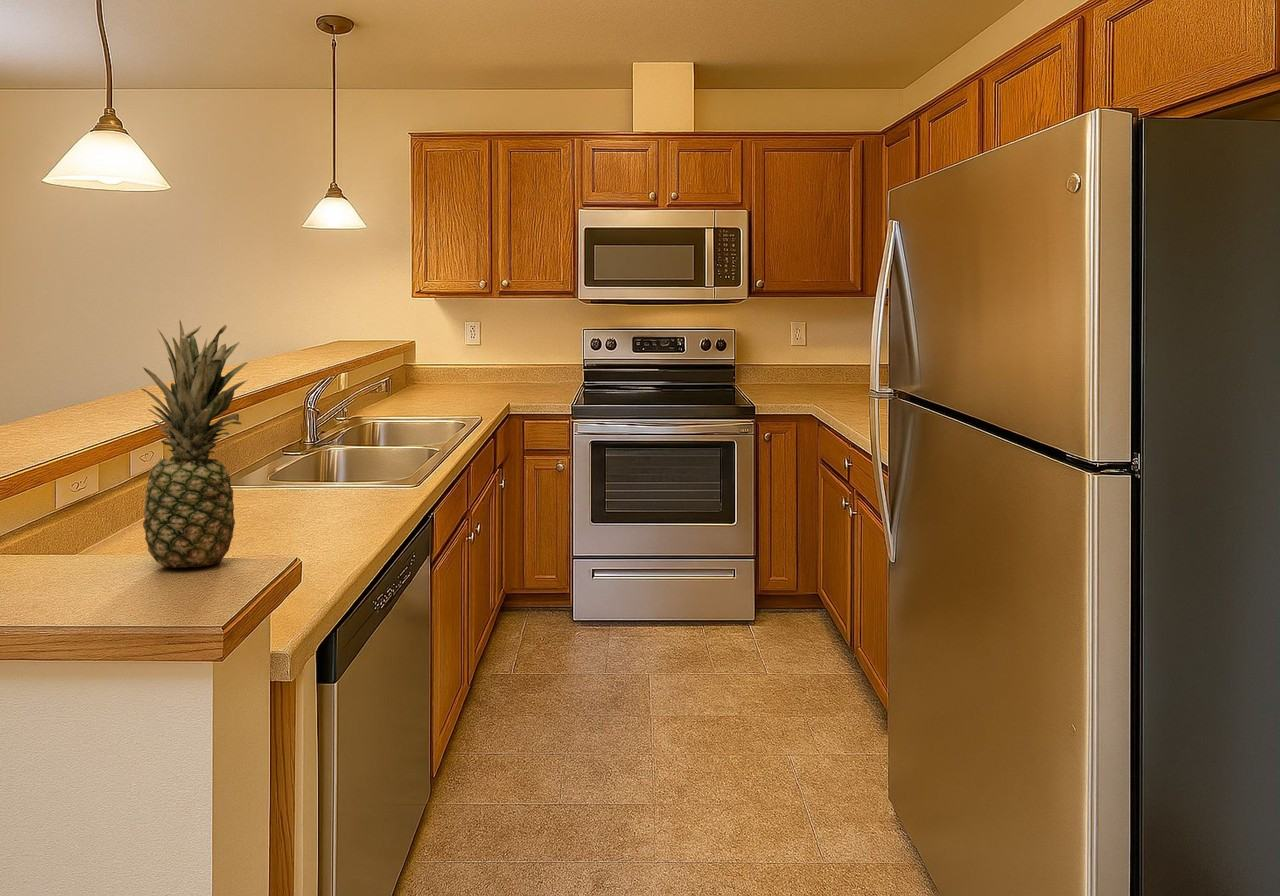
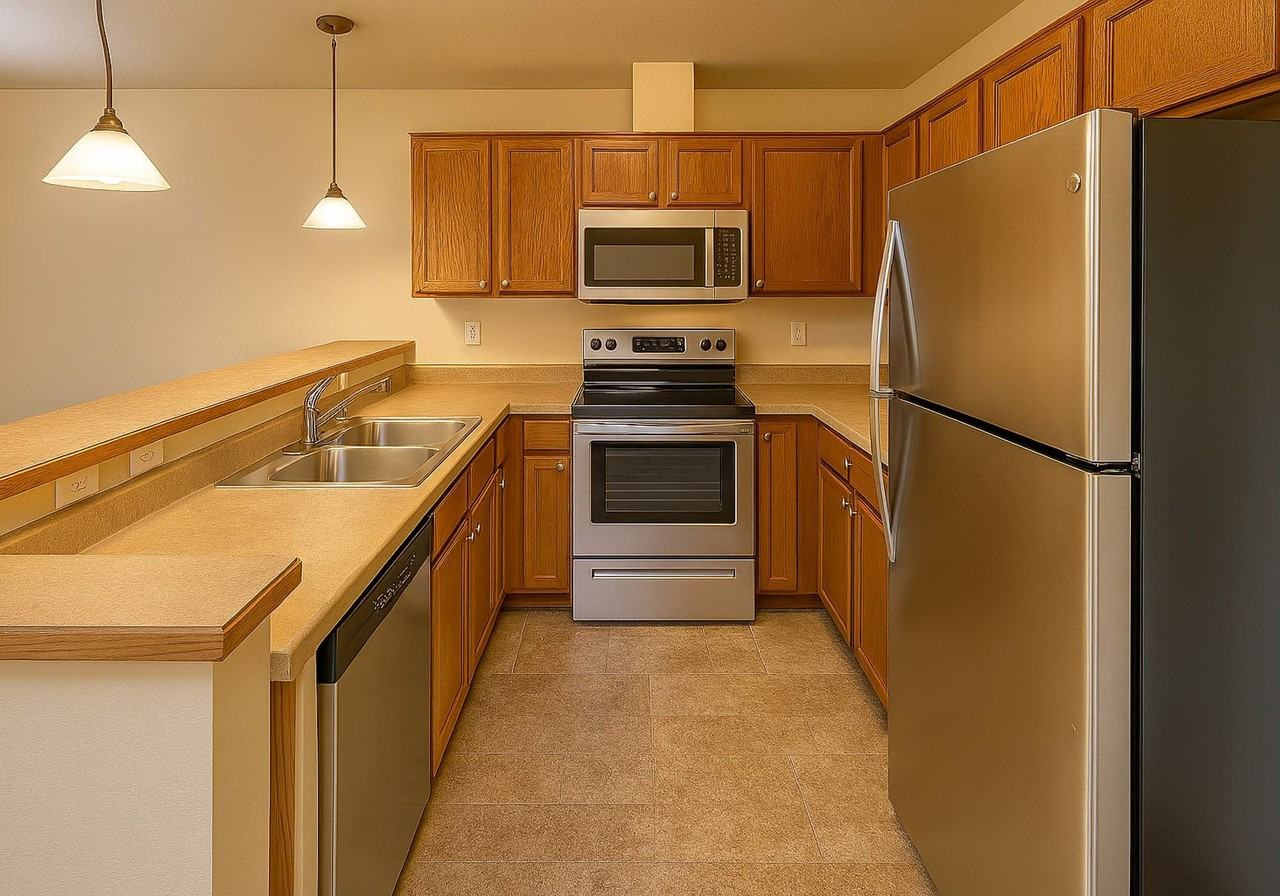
- fruit [140,319,248,569]
